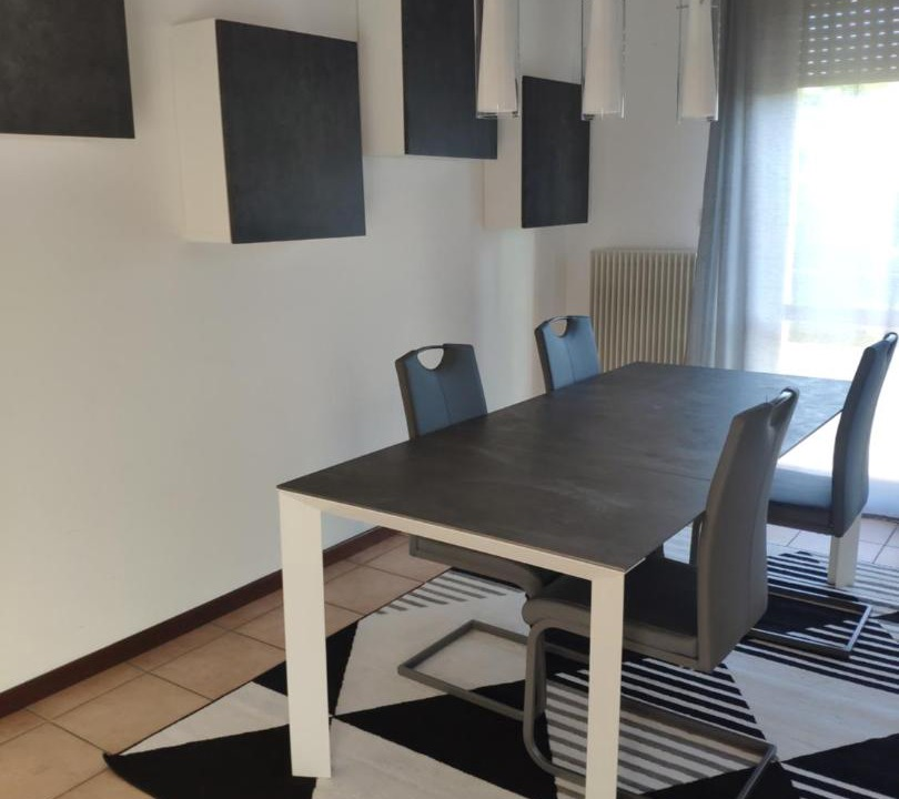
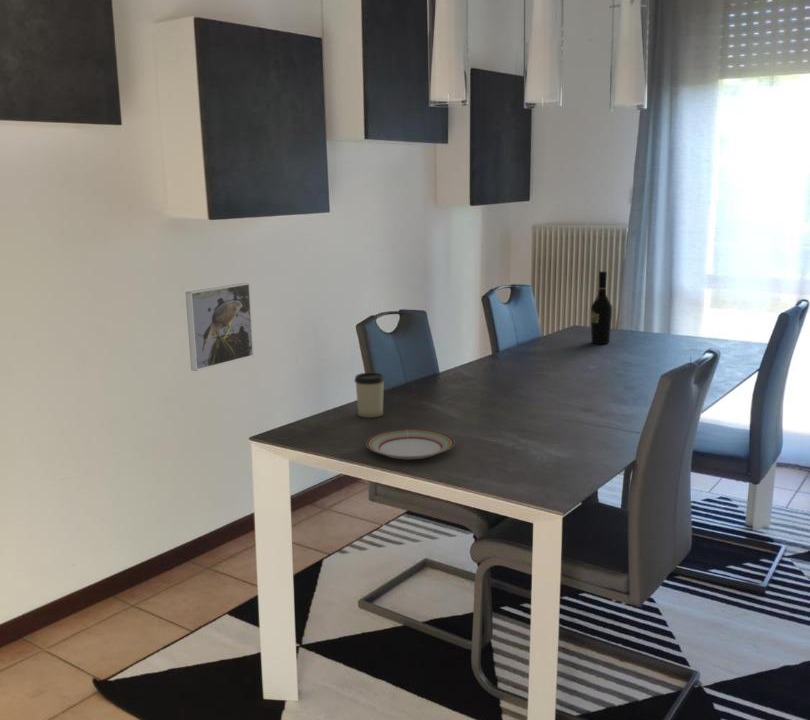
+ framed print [185,282,255,372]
+ plate [365,428,456,460]
+ cup [353,372,386,419]
+ wine bottle [590,270,613,345]
